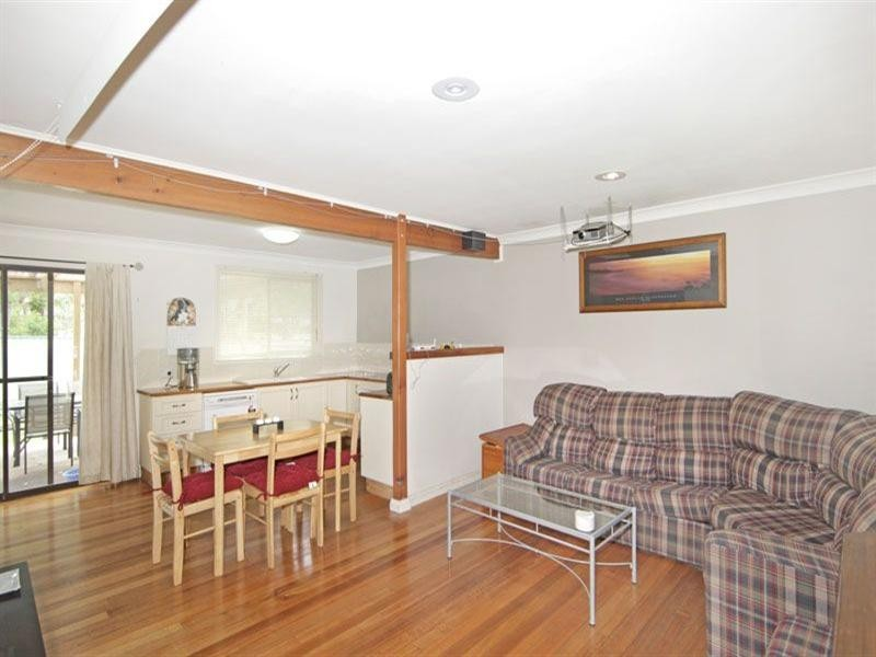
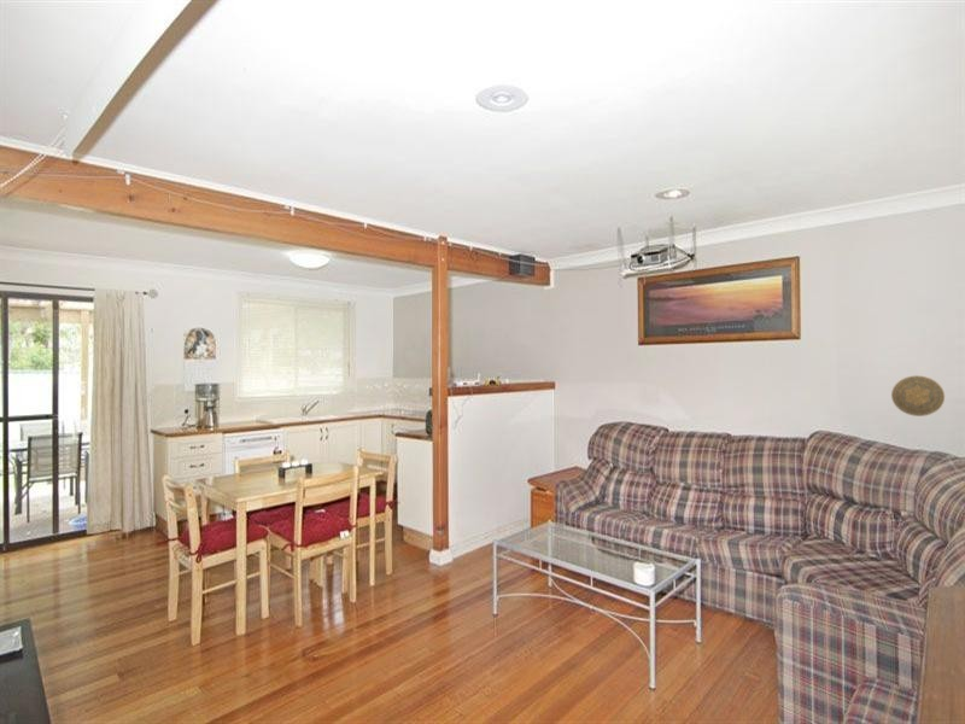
+ decorative plate [890,374,946,418]
